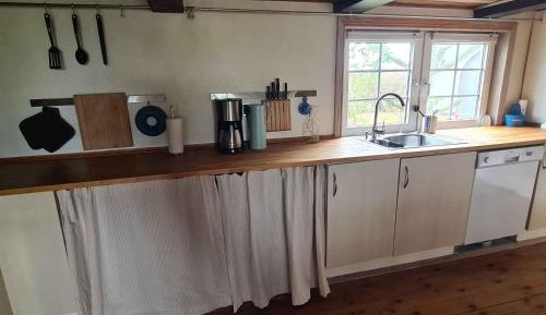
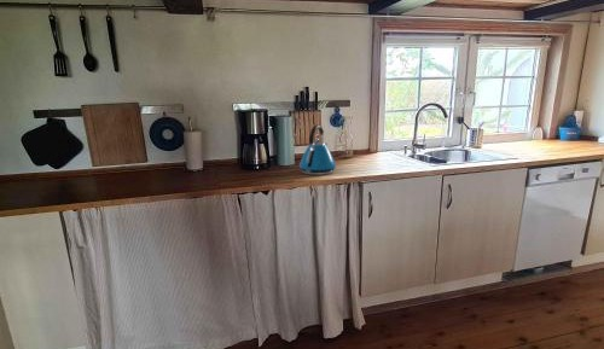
+ kettle [298,123,337,176]
